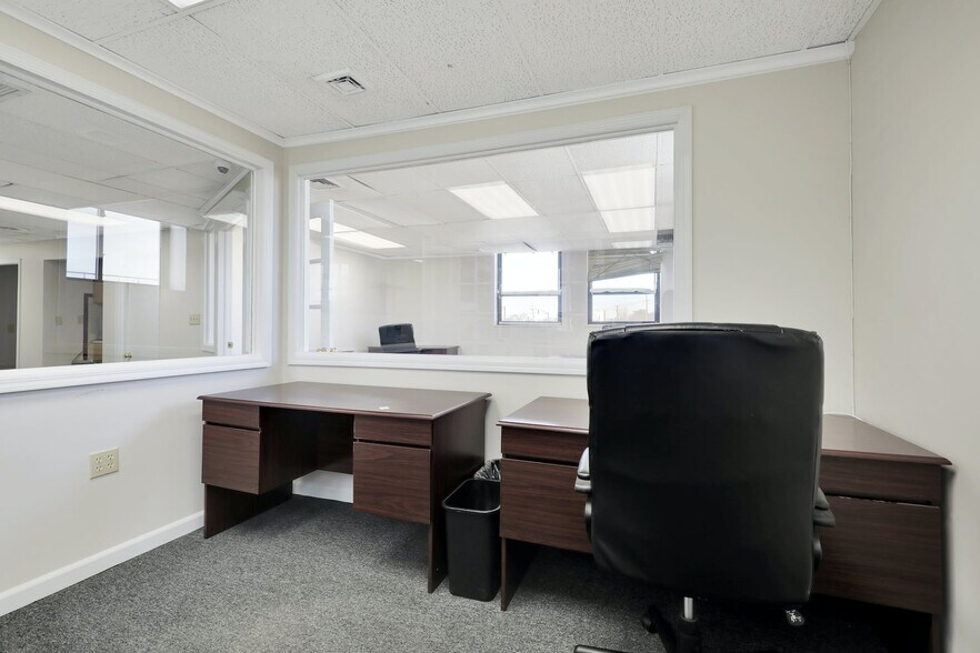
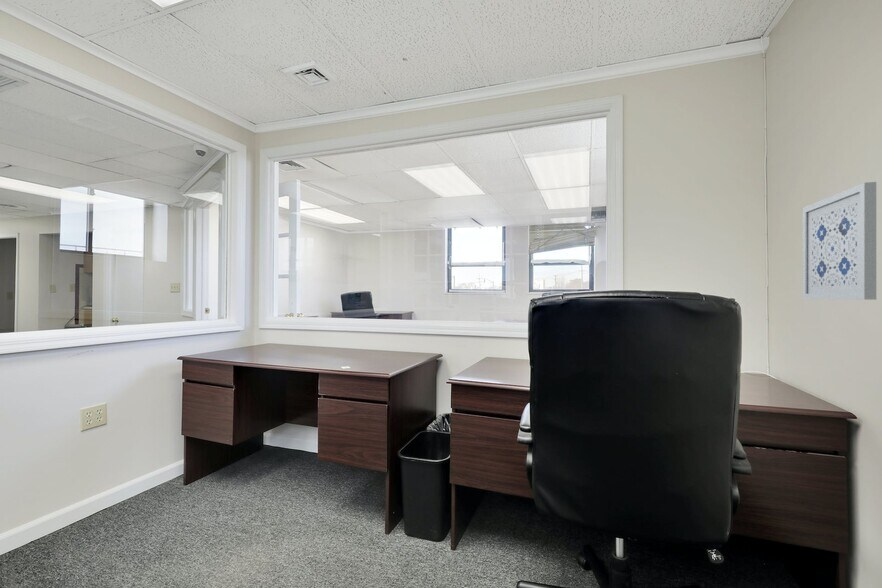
+ wall art [802,181,877,301]
